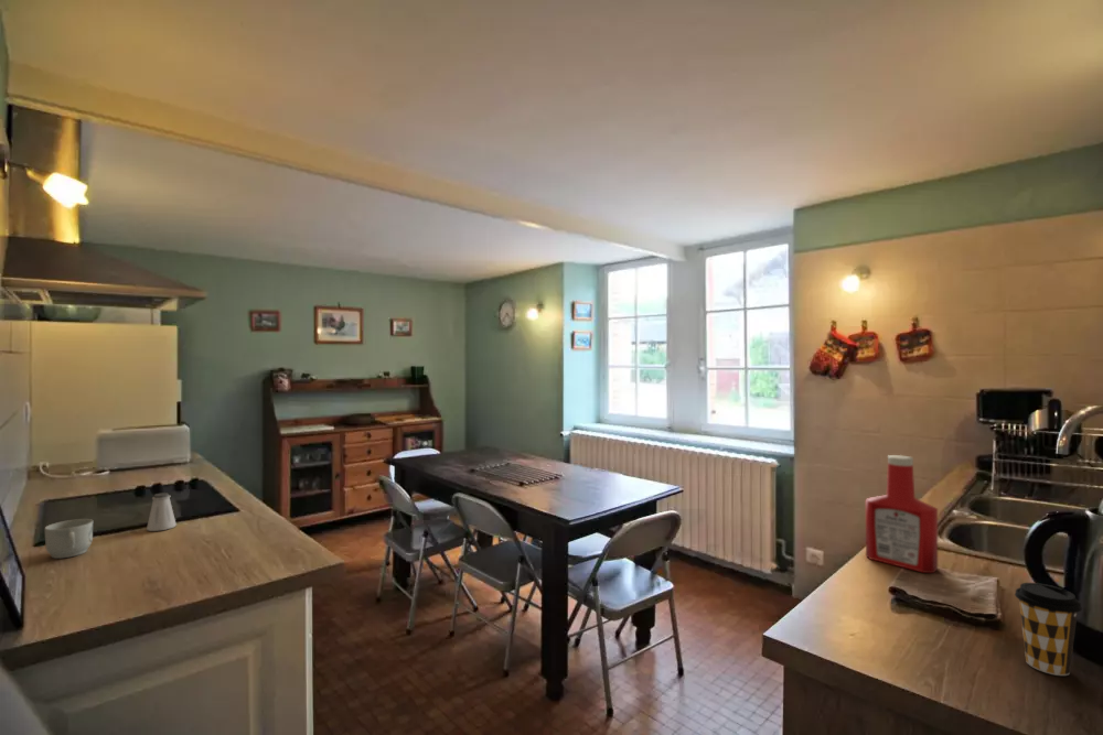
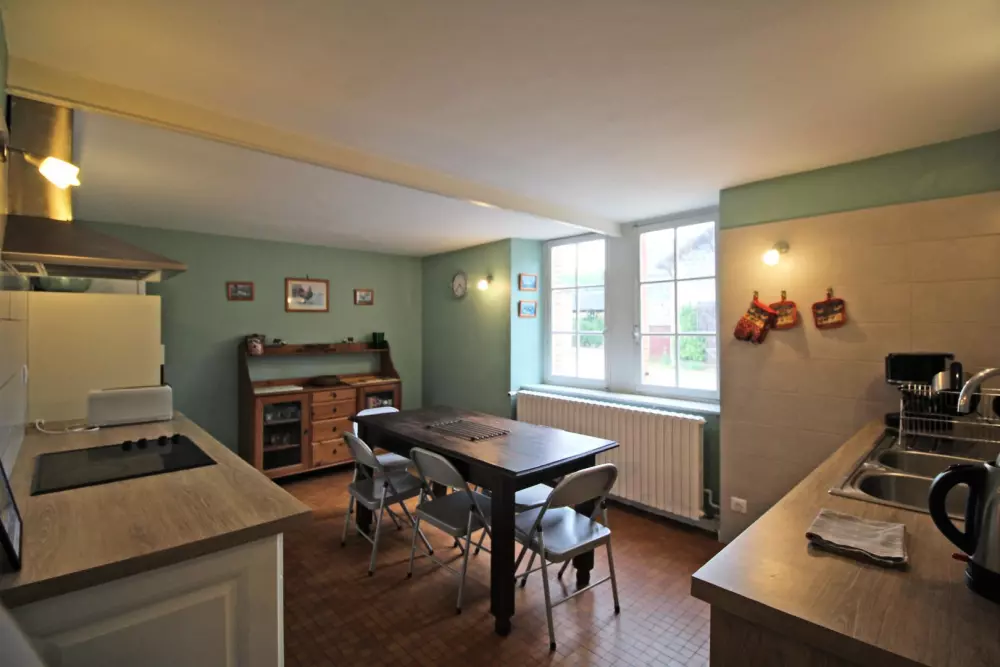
- coffee cup [1014,582,1083,677]
- saltshaker [146,491,178,532]
- mug [44,518,94,560]
- soap bottle [865,454,939,574]
